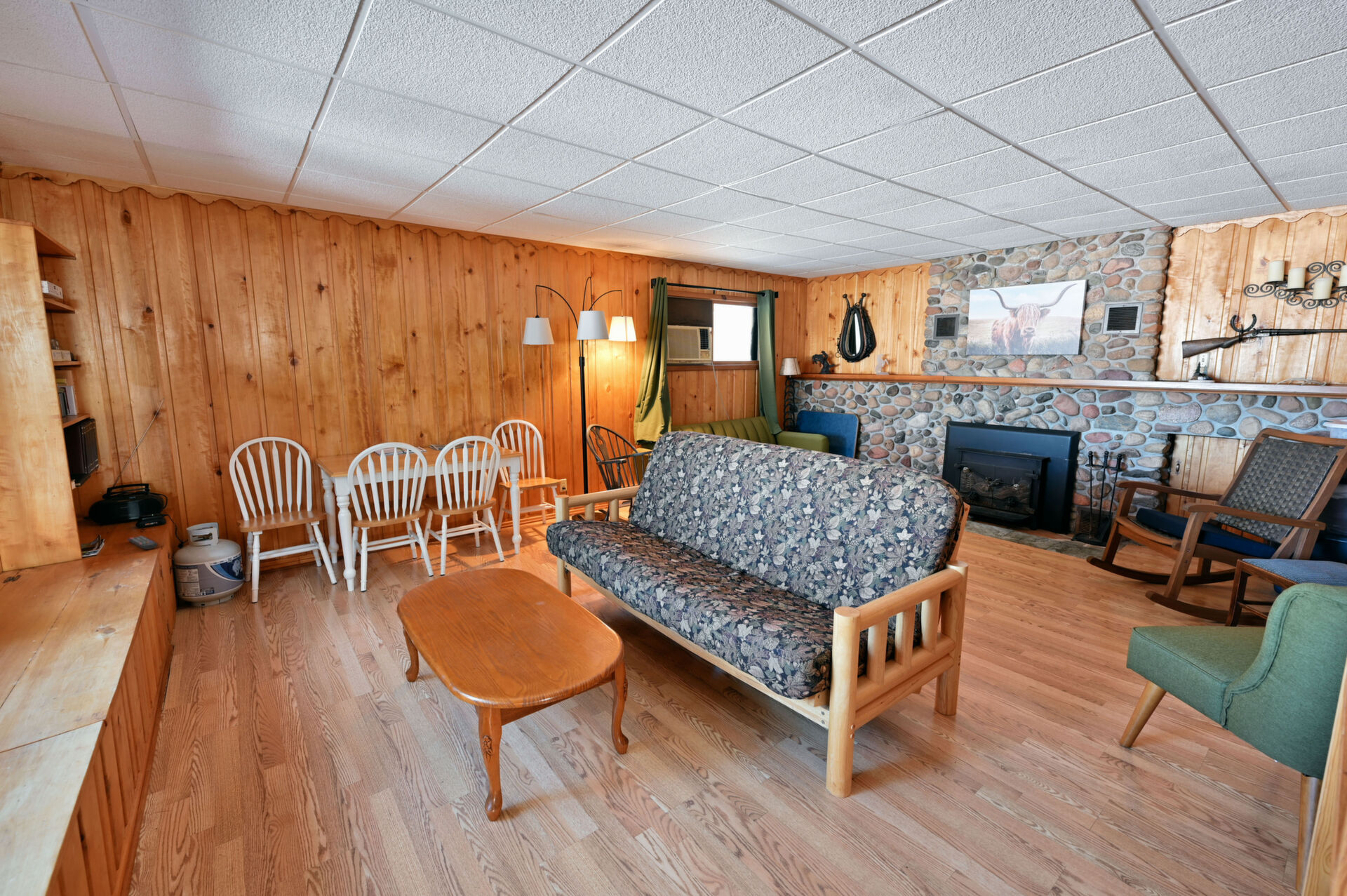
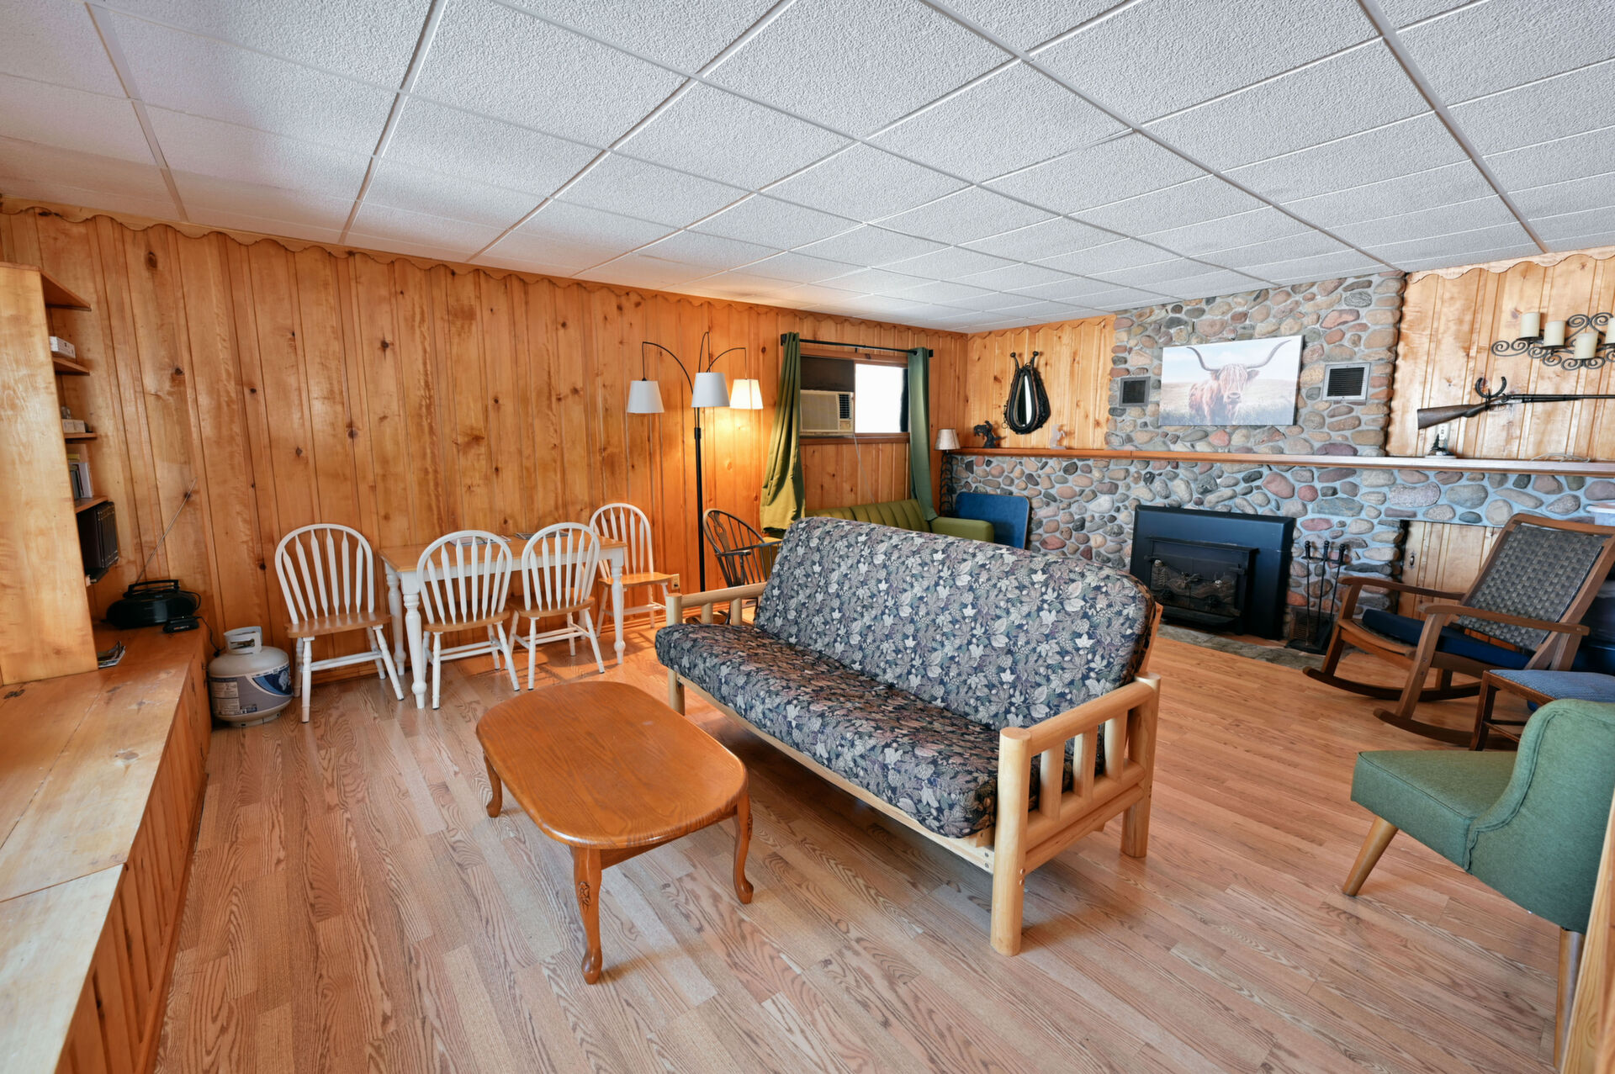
- remote control [127,535,159,550]
